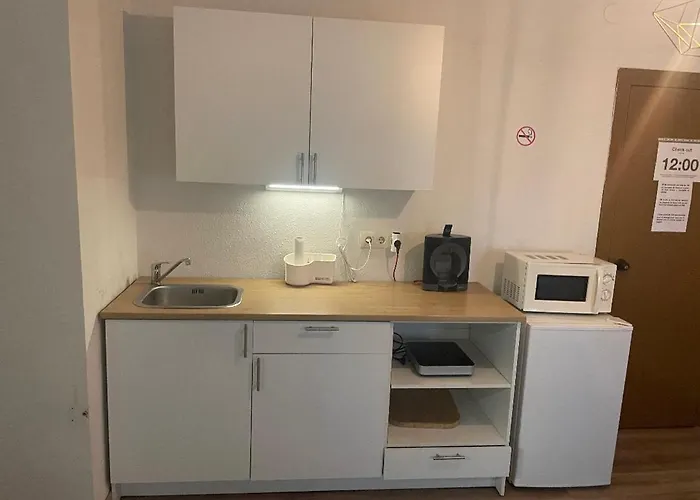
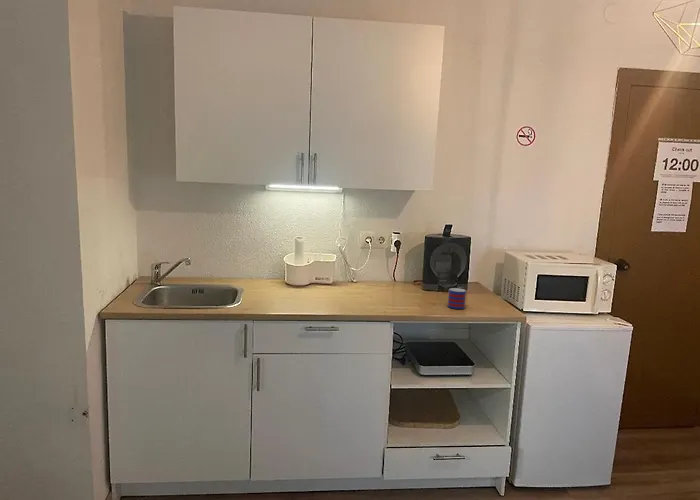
+ mug [447,287,467,310]
